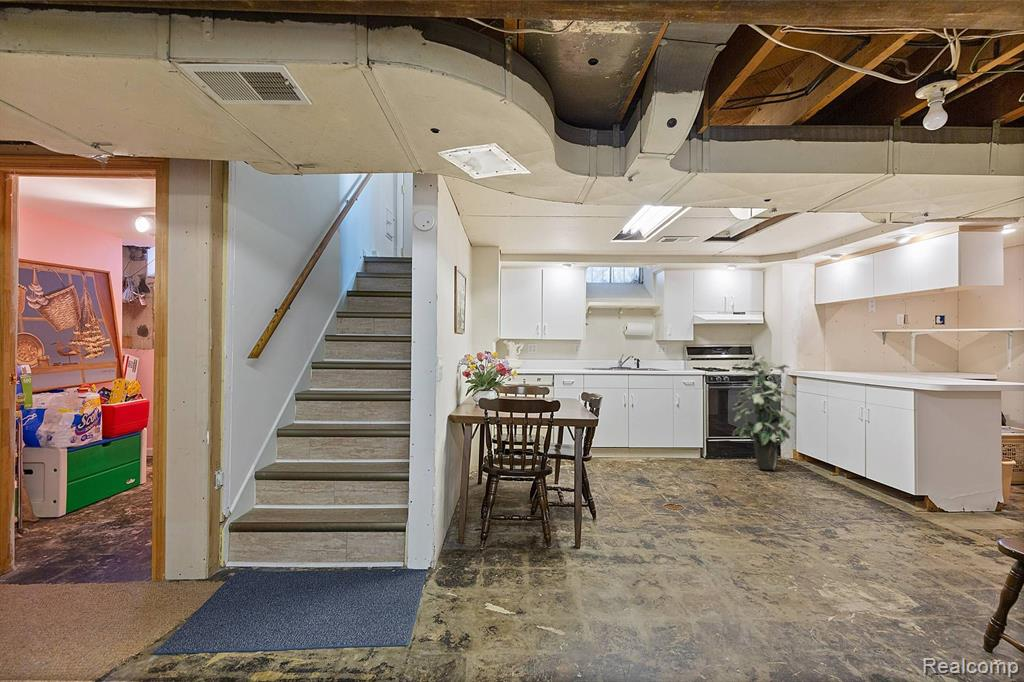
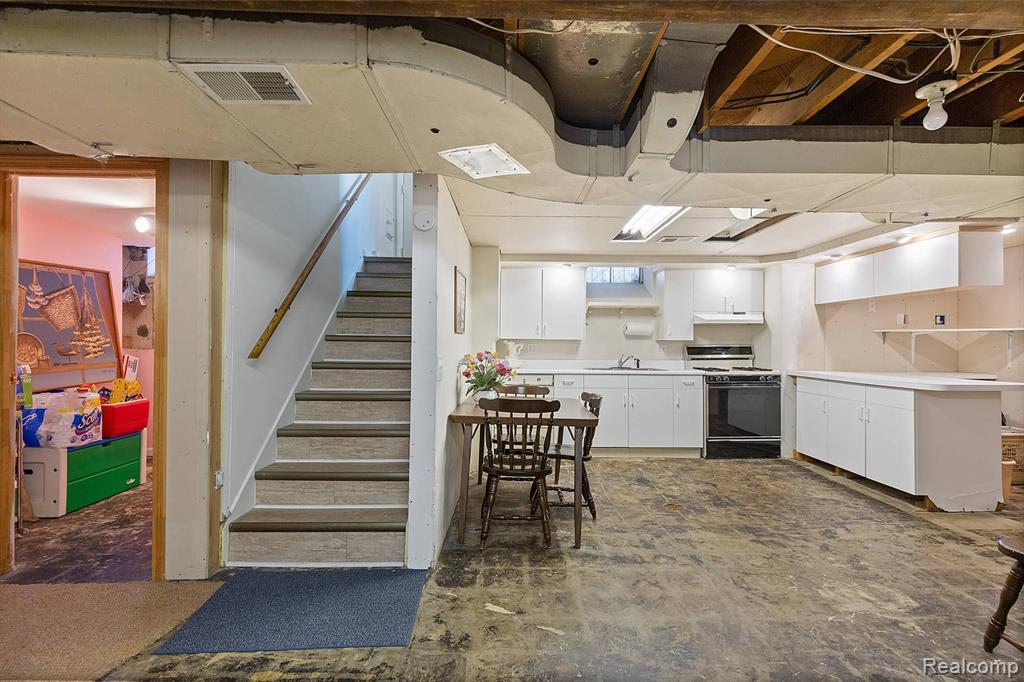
- indoor plant [731,354,797,471]
